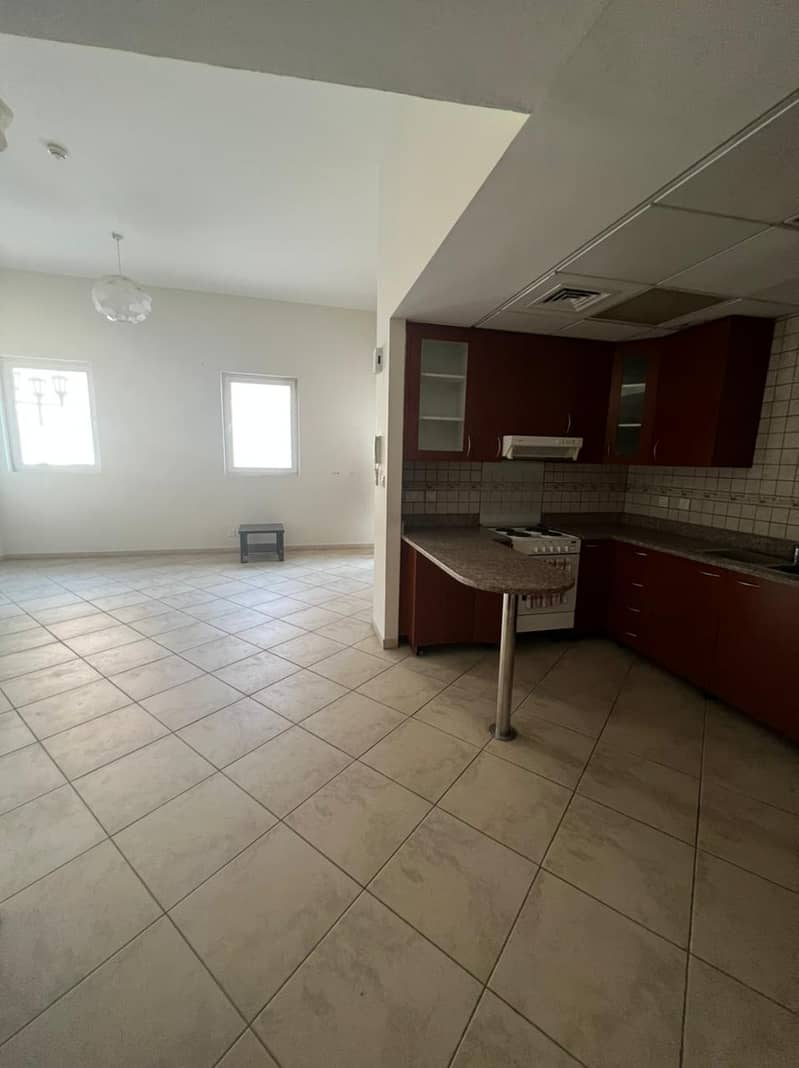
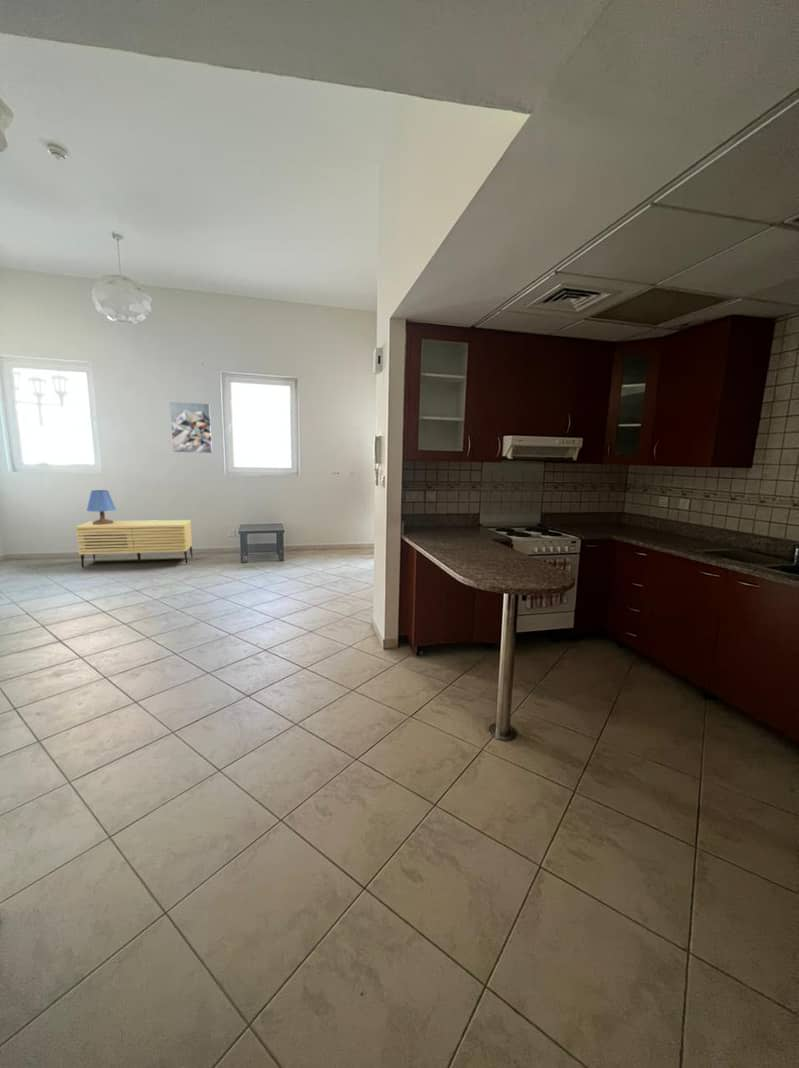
+ wall art [169,401,213,454]
+ table lamp [86,489,117,525]
+ sideboard [74,519,194,568]
